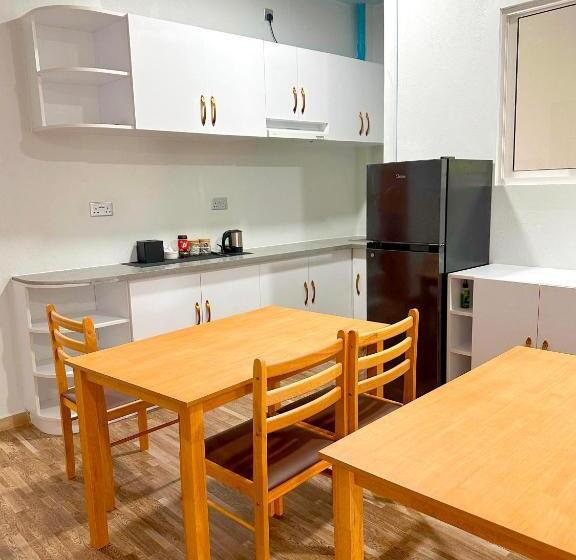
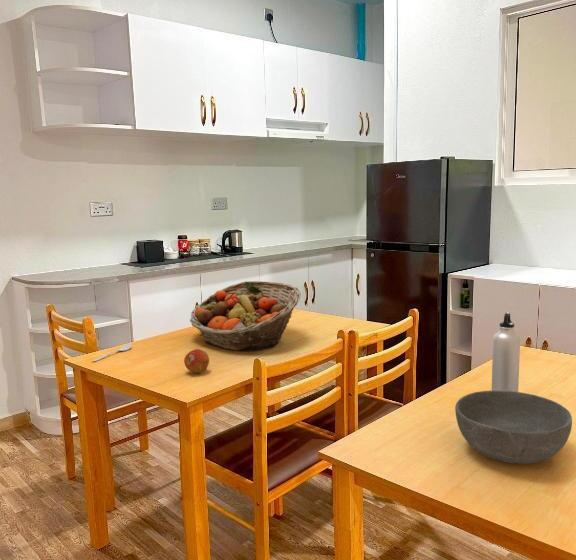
+ bowl [454,390,573,465]
+ spoon [91,342,132,362]
+ water bottle [491,312,521,392]
+ fruit basket [189,280,302,352]
+ fruit [183,348,210,374]
